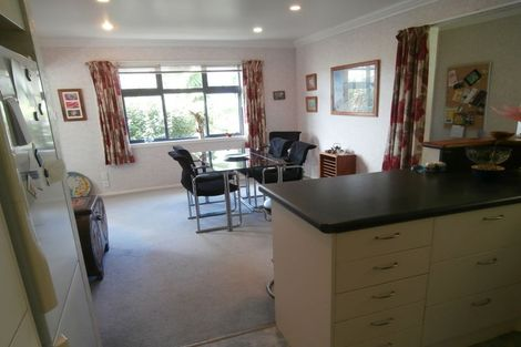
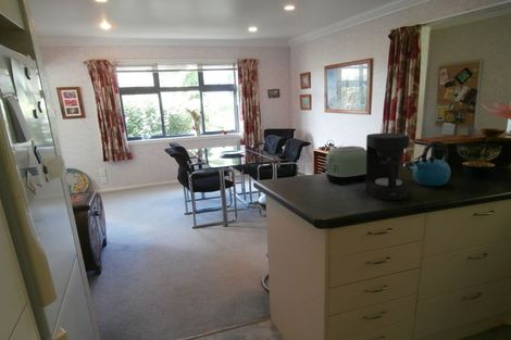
+ coffee maker [365,133,411,201]
+ toaster [321,146,366,186]
+ kettle [412,140,451,187]
